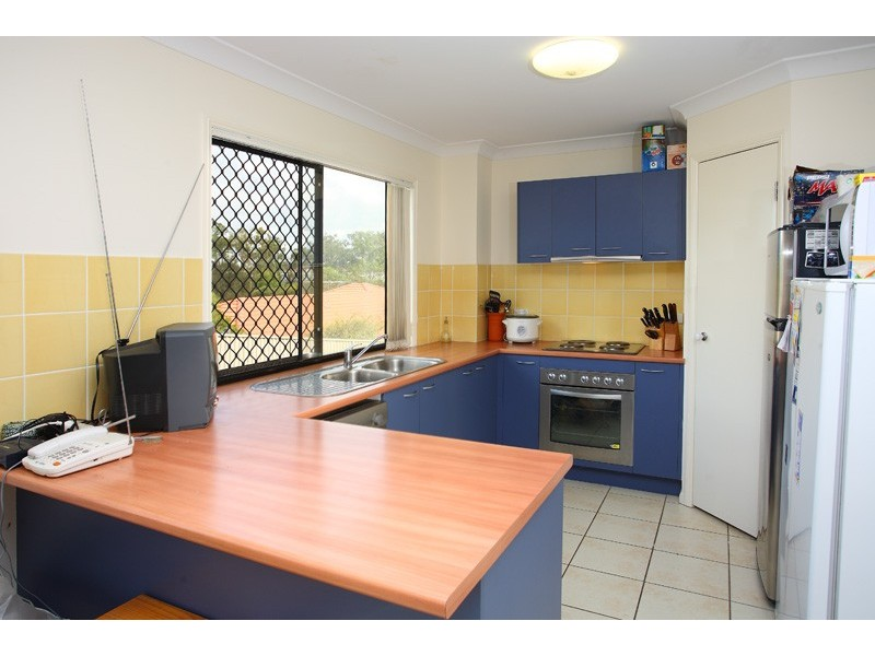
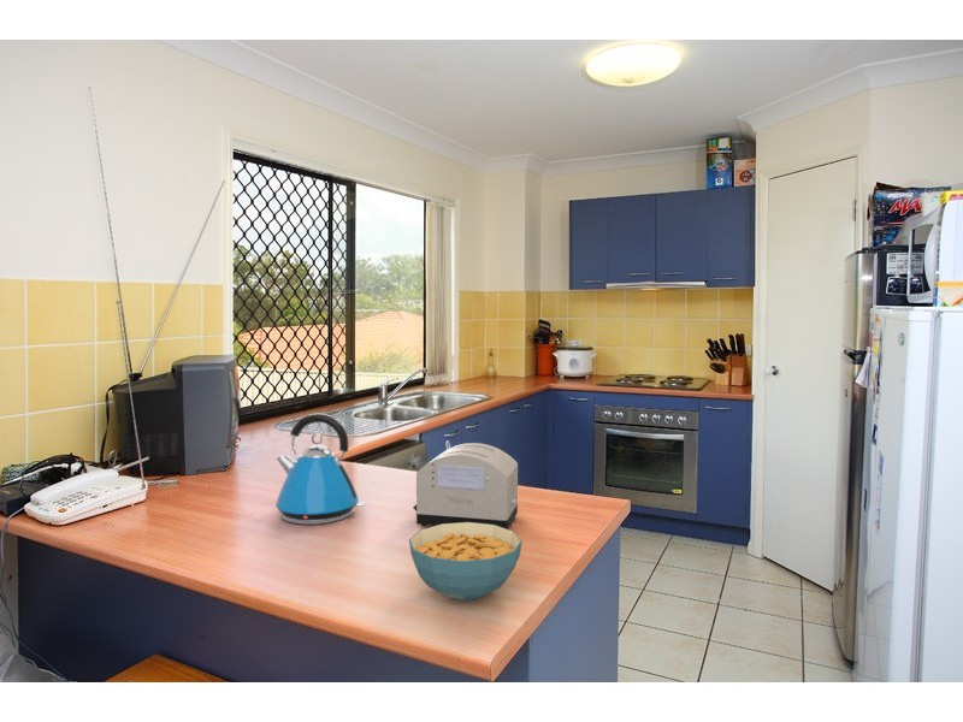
+ toaster [412,439,519,529]
+ kettle [274,413,366,526]
+ cereal bowl [408,522,524,602]
